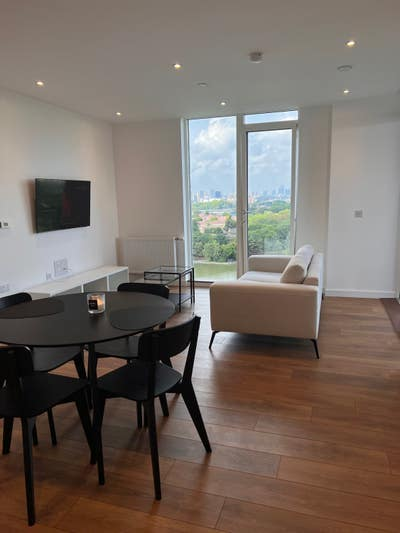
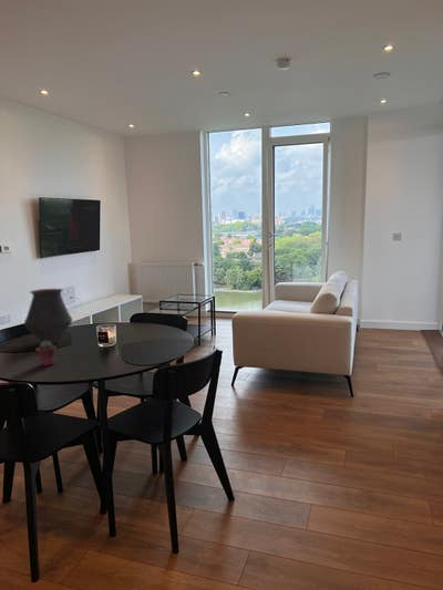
+ potted succulent [34,341,56,368]
+ vase [23,288,73,345]
